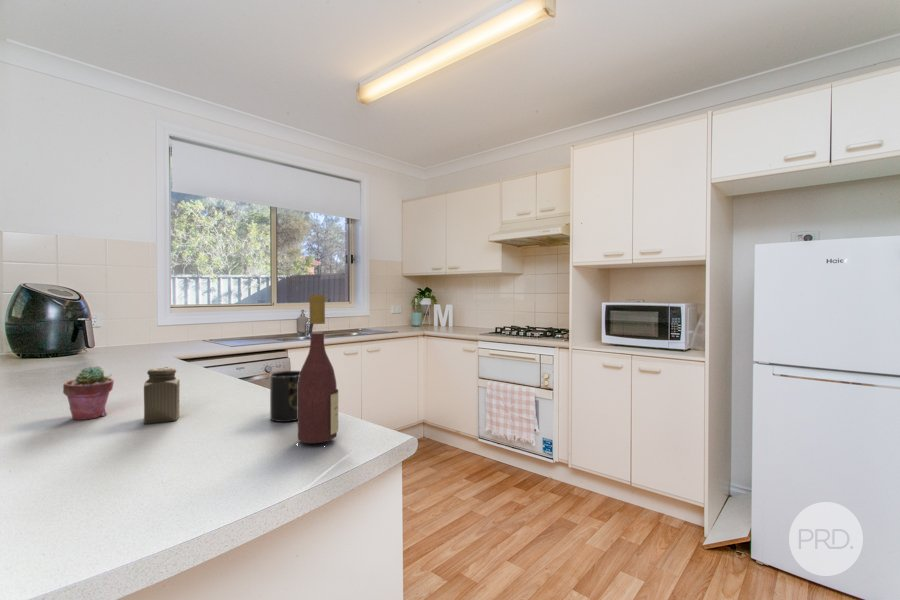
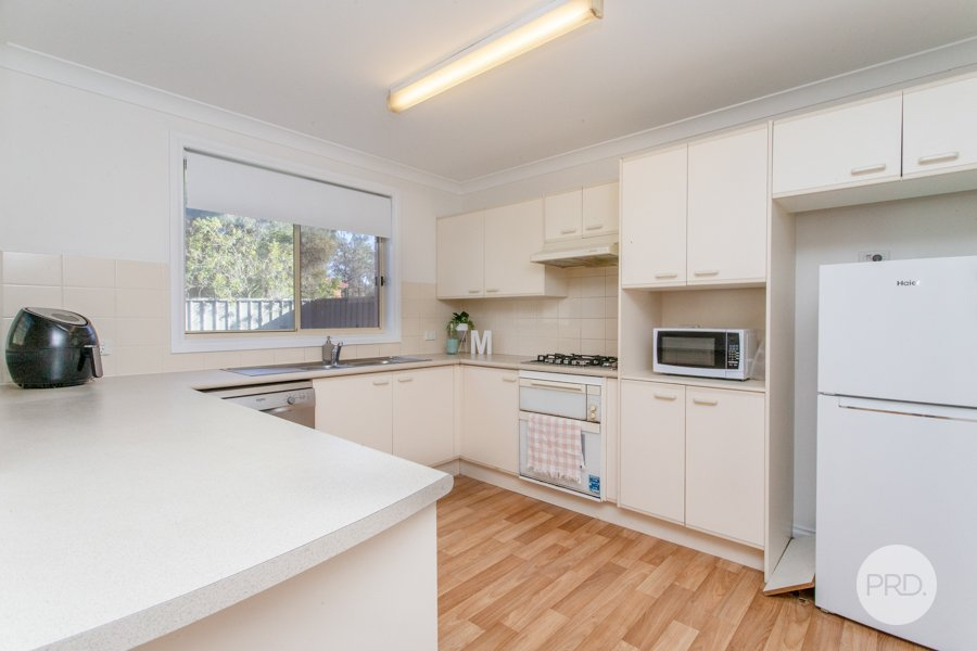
- salt shaker [143,366,181,425]
- wine bottle [297,294,339,444]
- potted succulent [62,365,115,421]
- mug [269,370,301,423]
